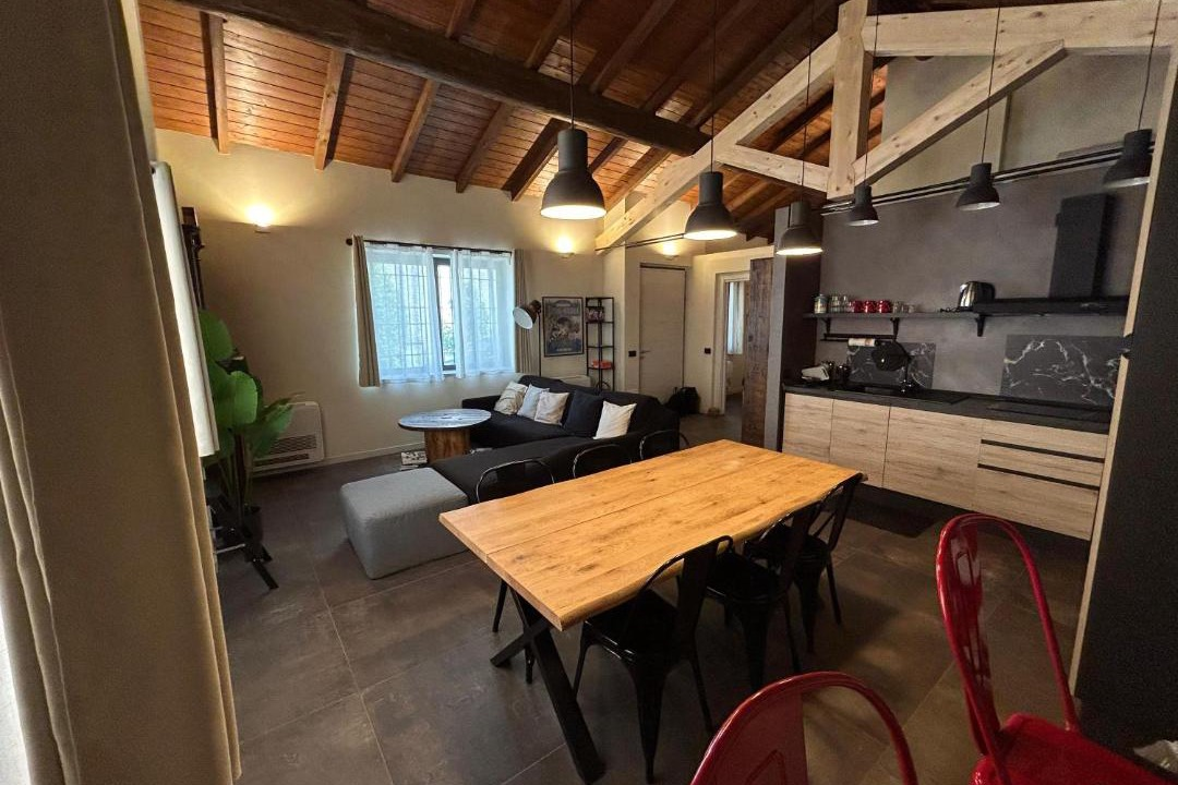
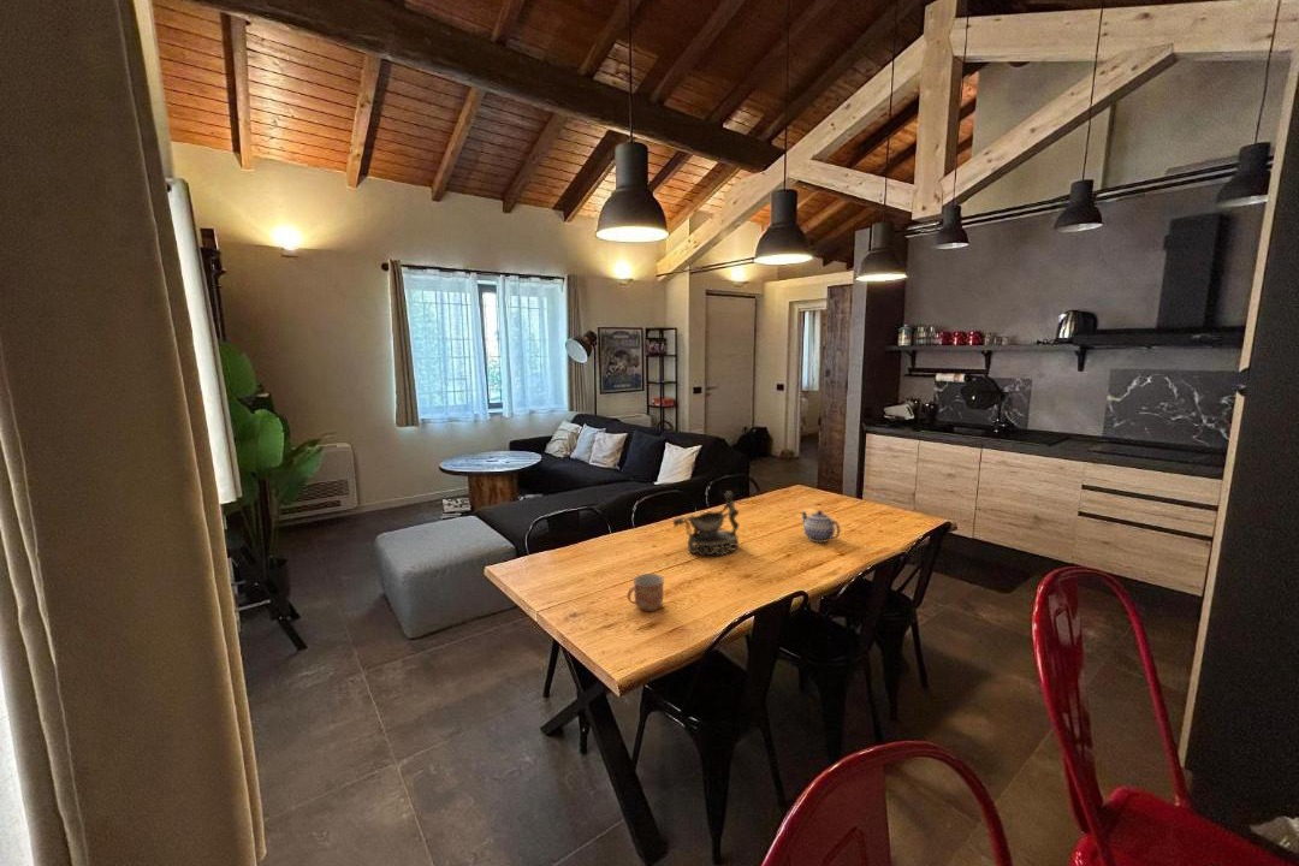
+ mug [627,573,665,612]
+ teapot [800,509,842,544]
+ decorative bowl [672,490,740,557]
